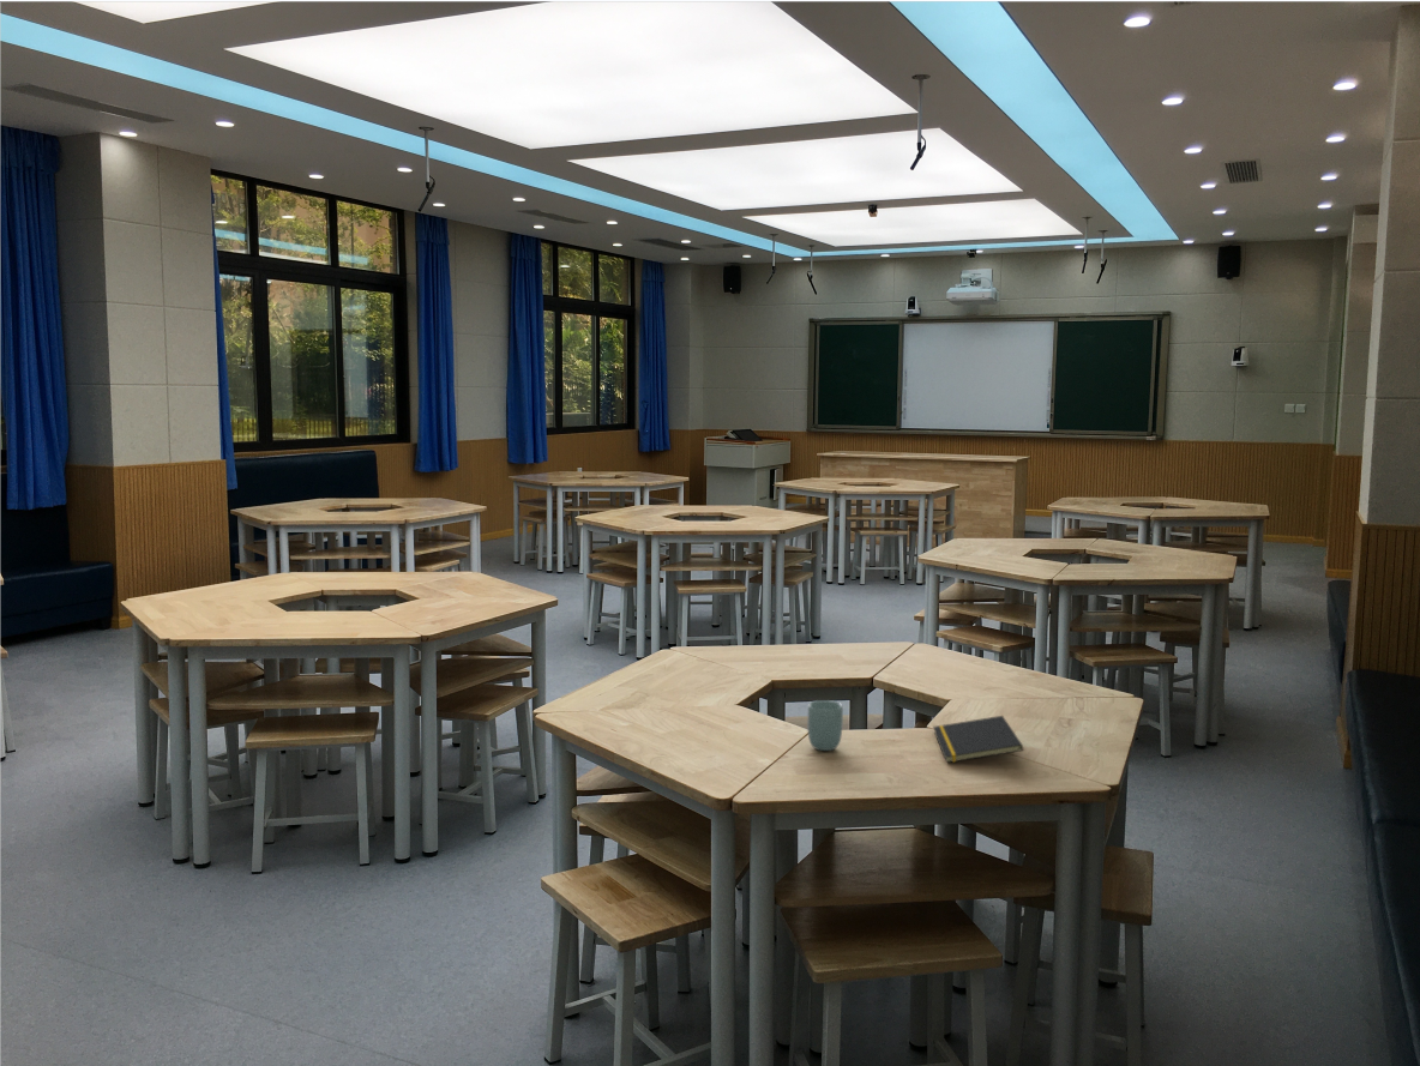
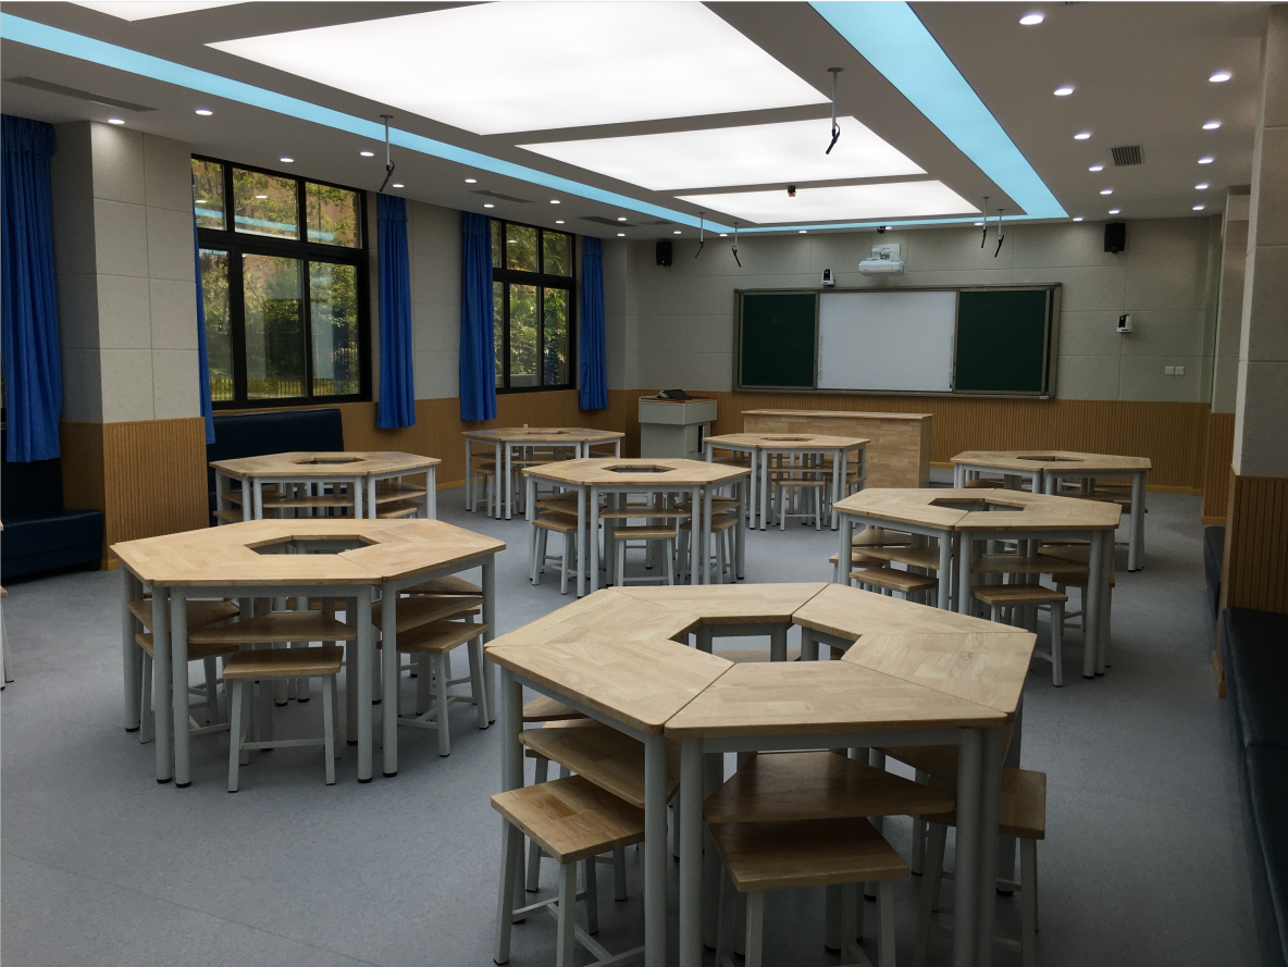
- notepad [932,715,1024,764]
- cup [806,699,844,752]
